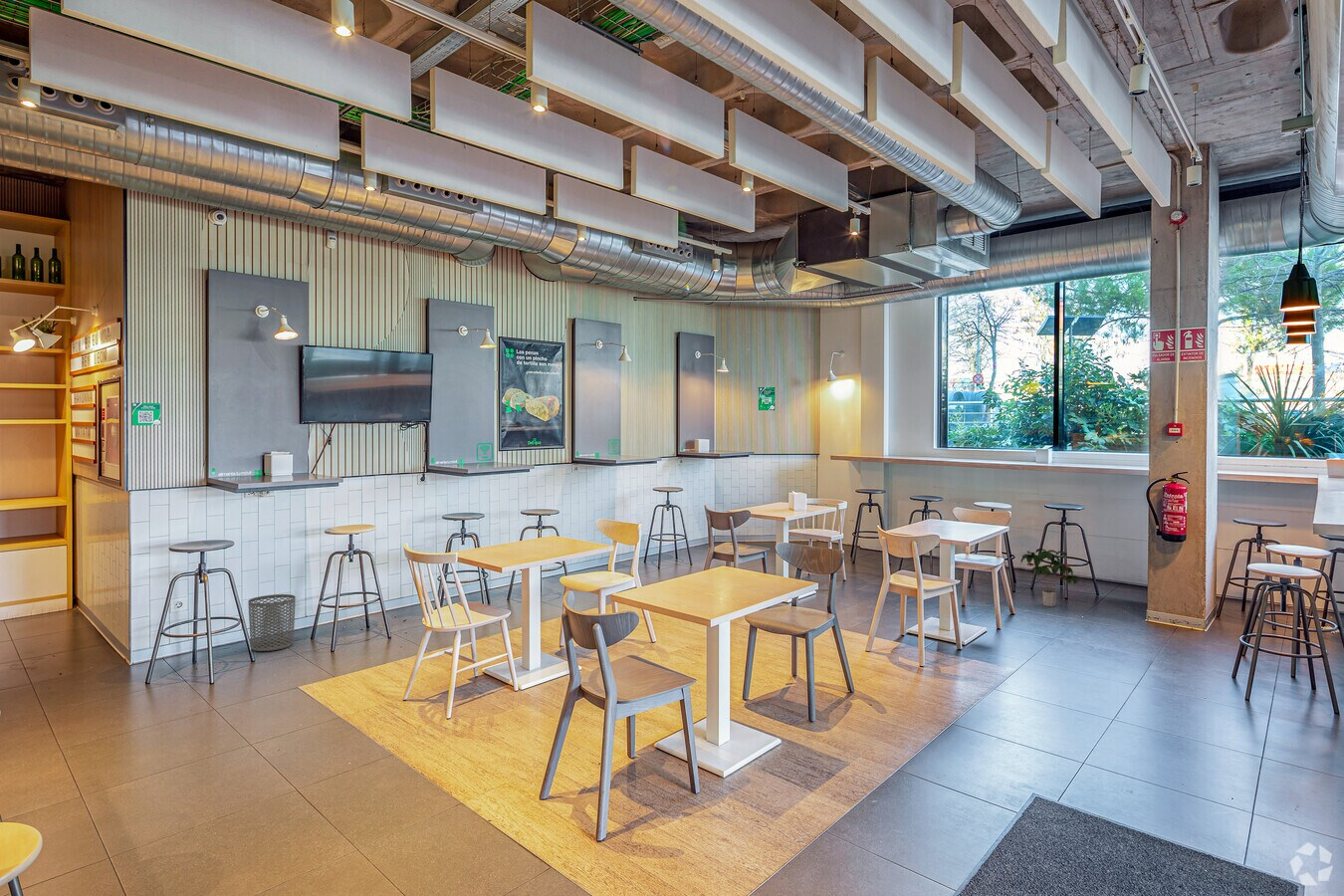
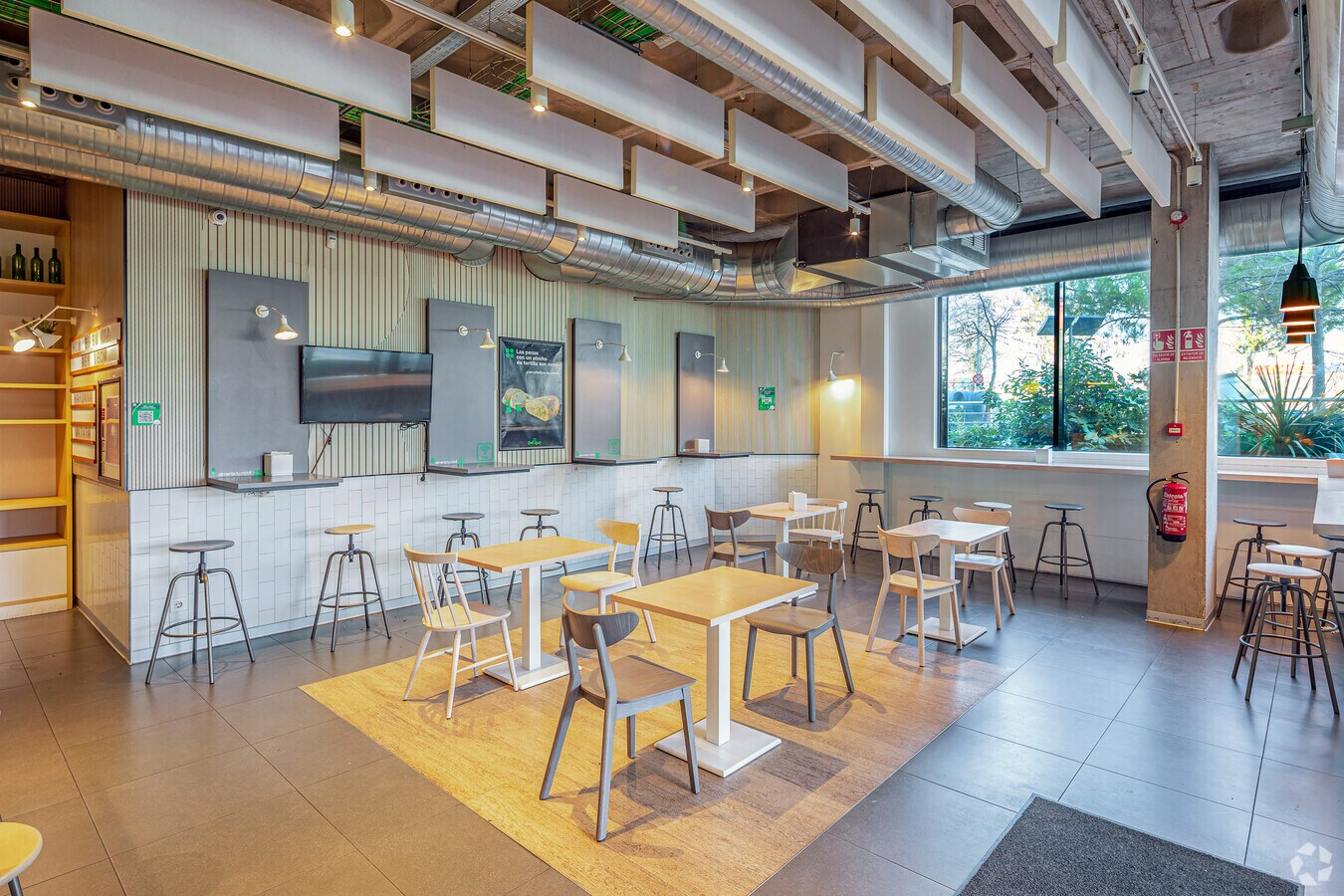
- potted plant [1020,548,1081,607]
- waste bin [247,593,297,652]
